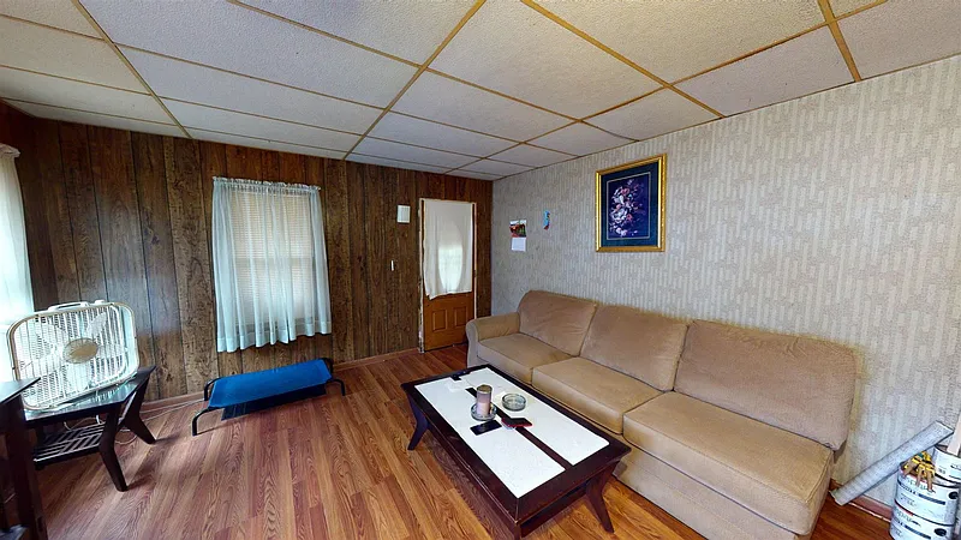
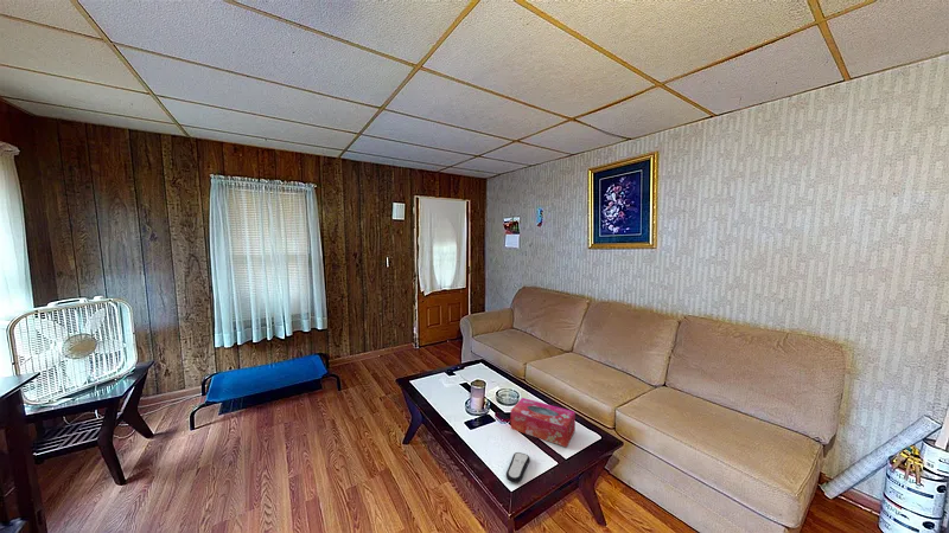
+ tissue box [510,397,577,449]
+ remote control [505,451,531,483]
